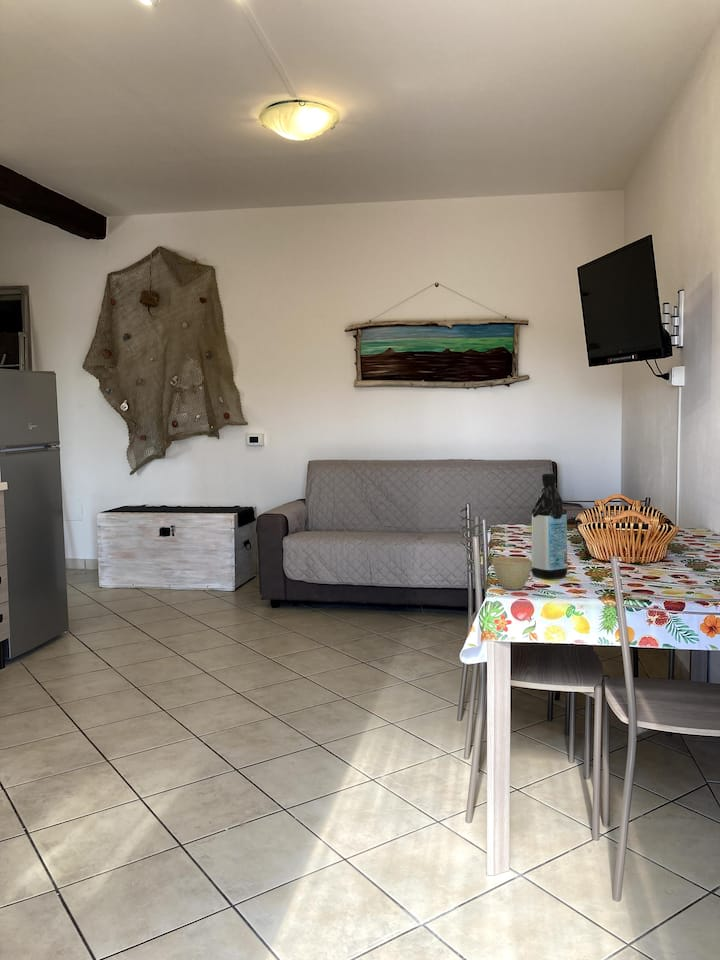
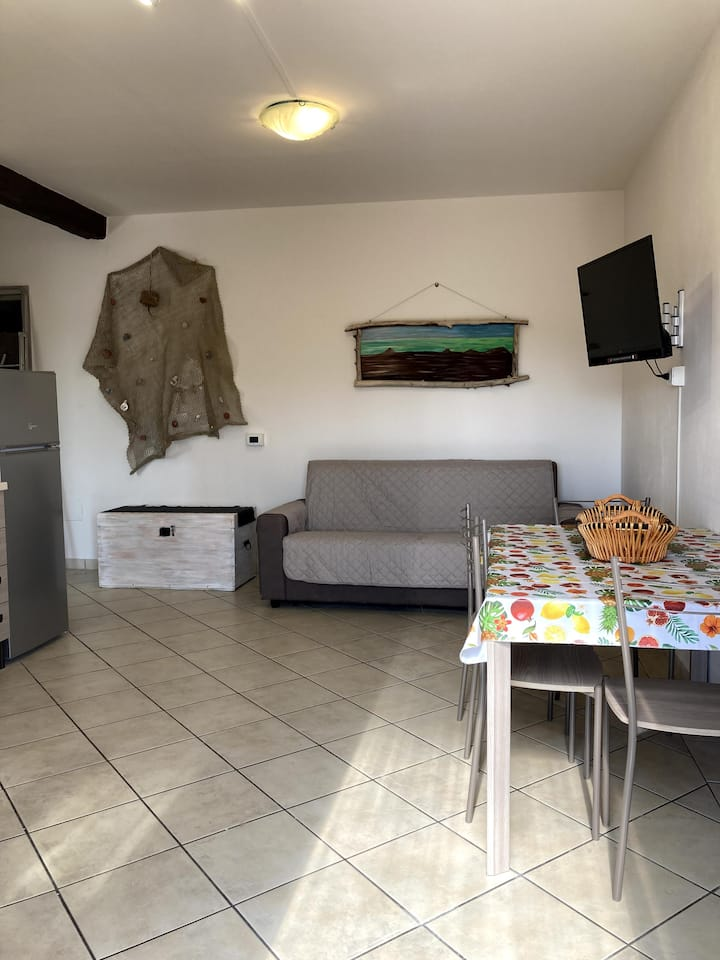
- water bottle [530,473,569,580]
- flower pot [491,556,532,591]
